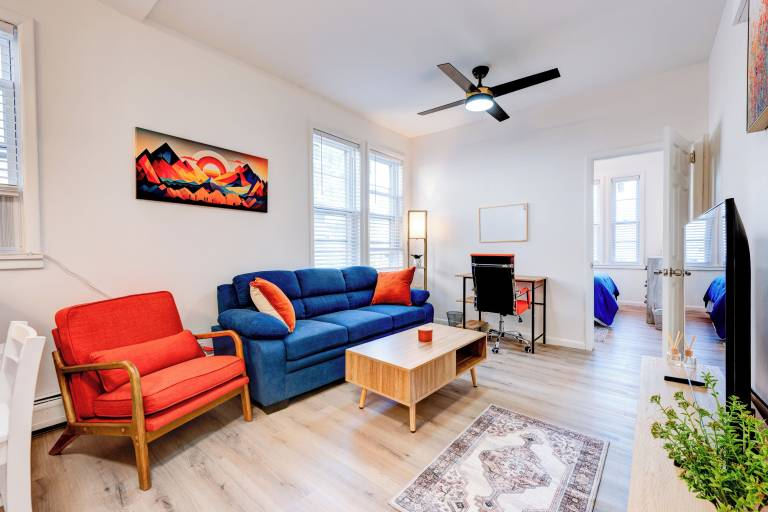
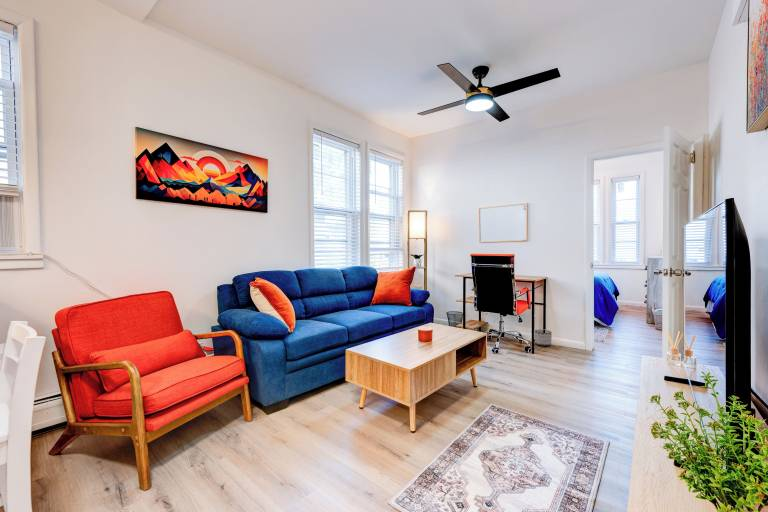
+ planter [533,328,553,347]
